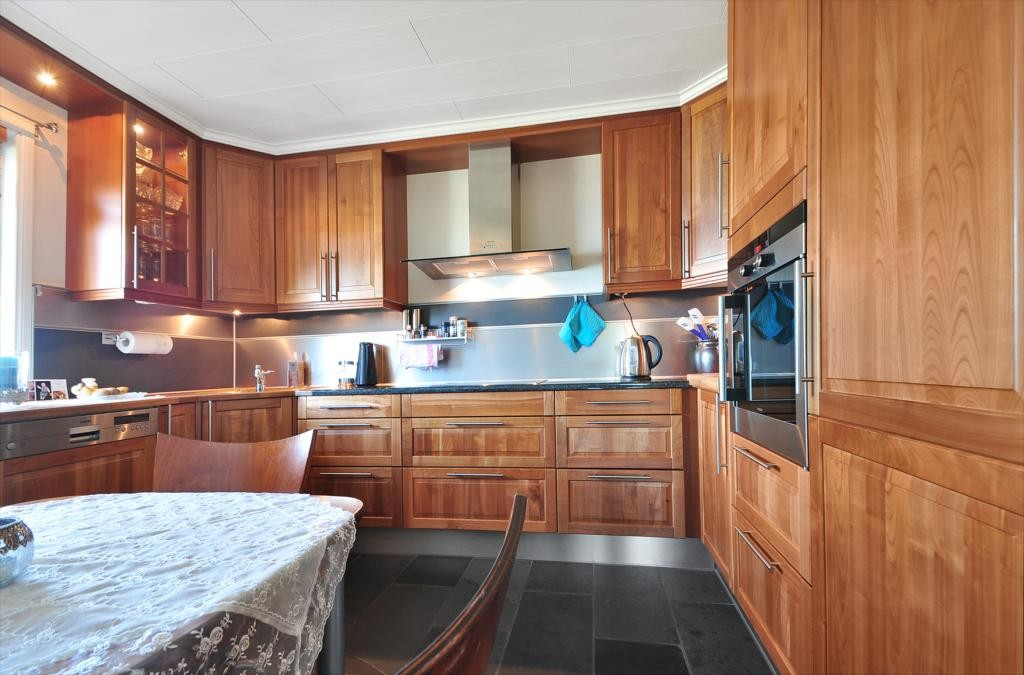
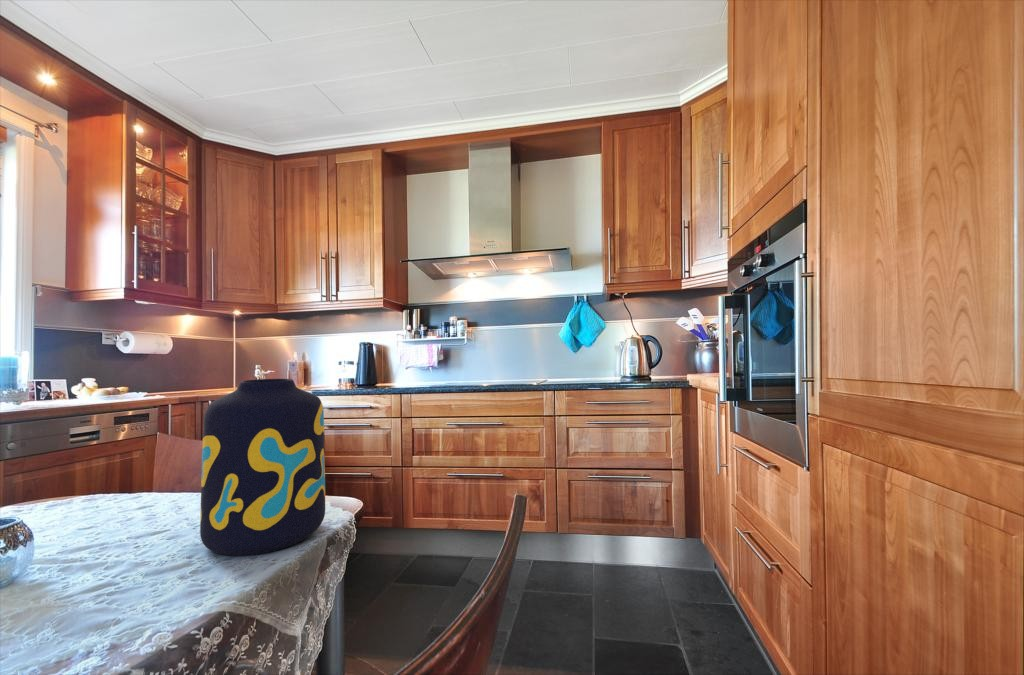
+ vase [199,378,326,557]
